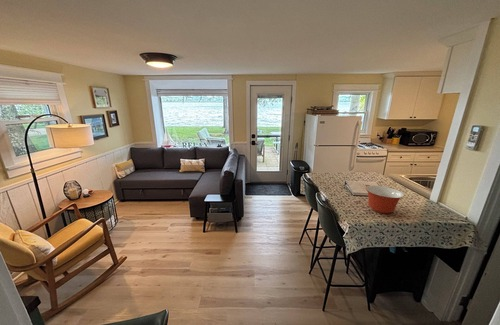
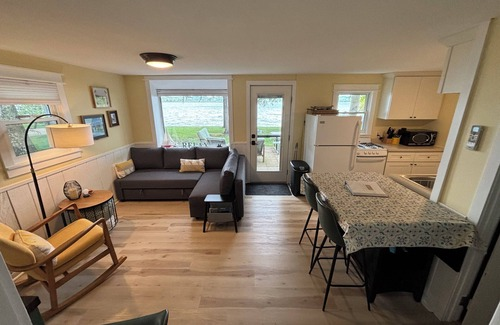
- mixing bowl [365,185,405,214]
